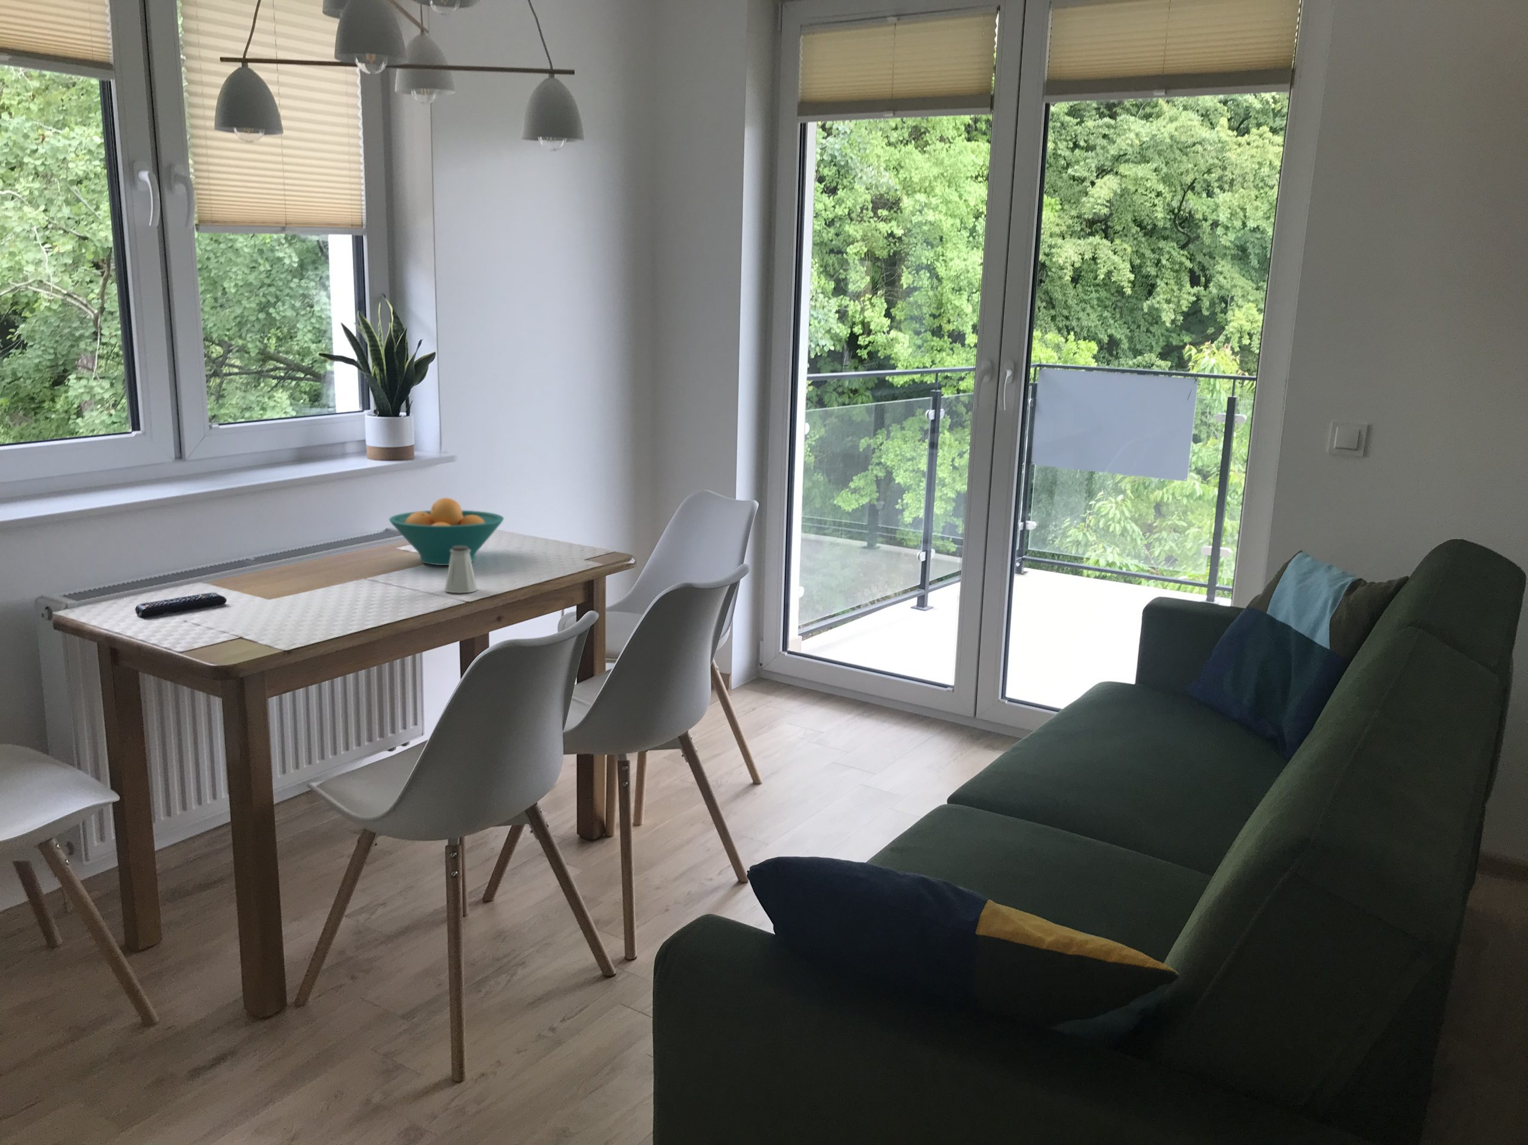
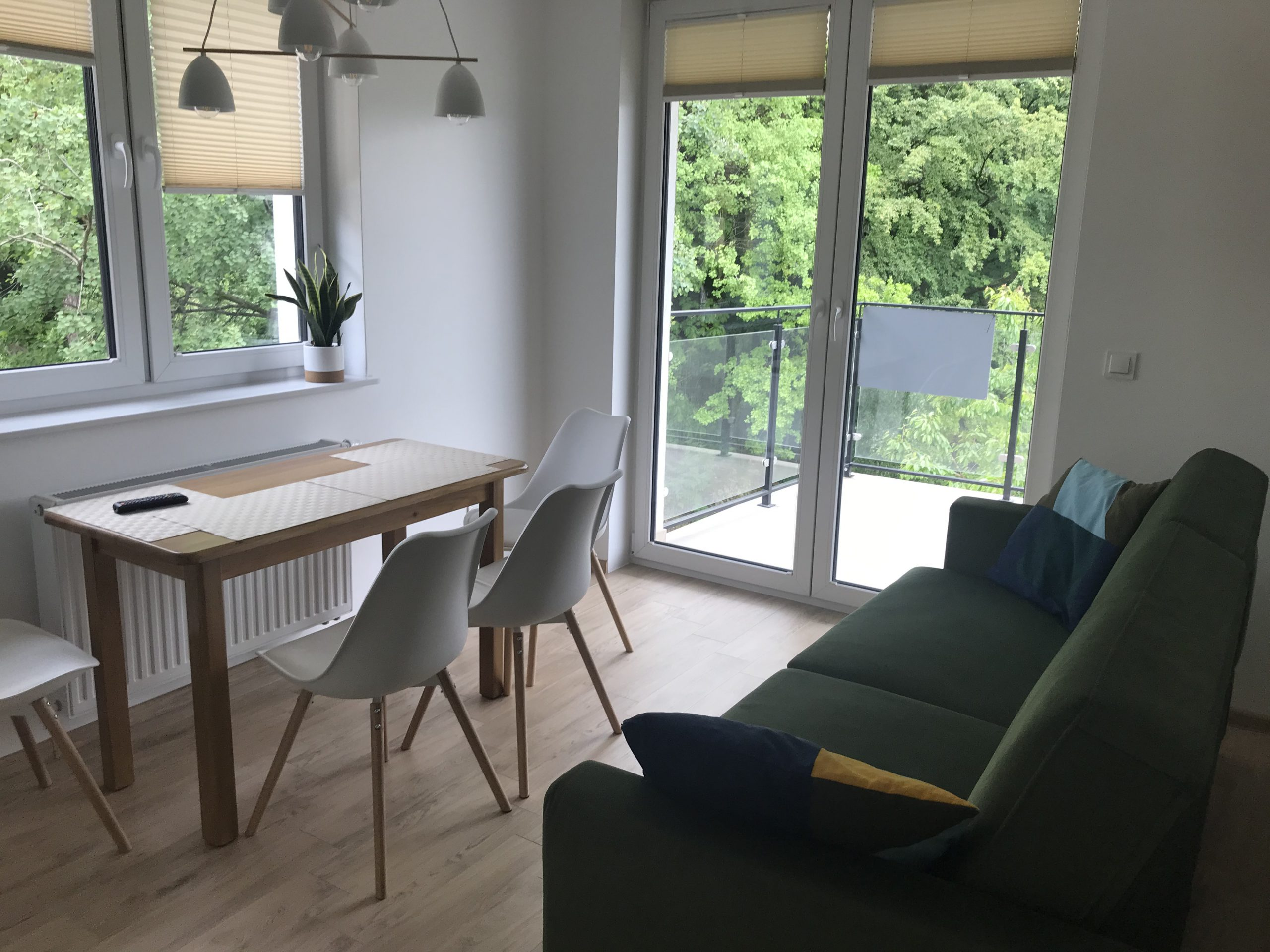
- fruit bowl [389,498,504,566]
- saltshaker [444,546,478,594]
